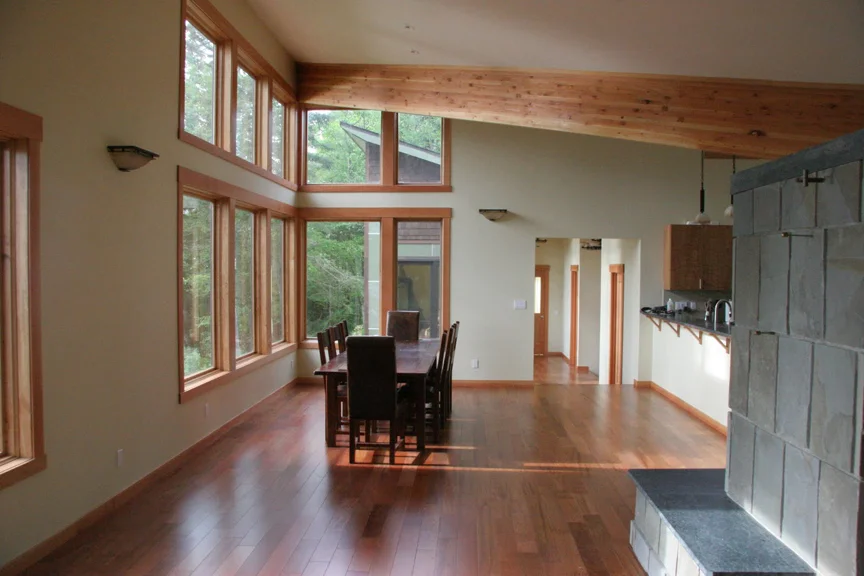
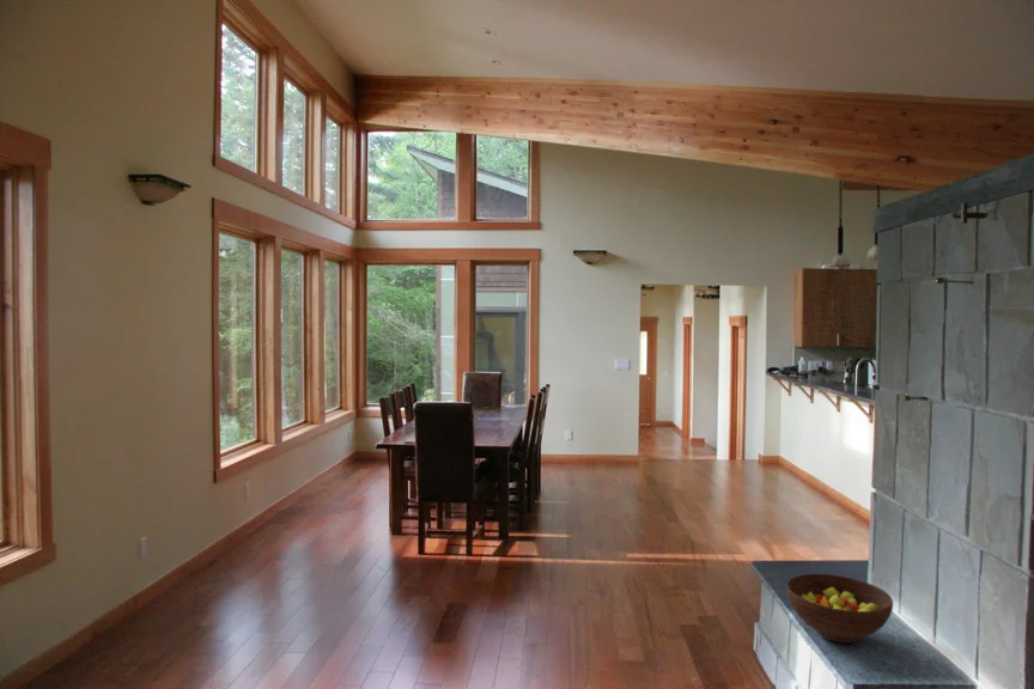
+ fruit bowl [785,573,894,644]
